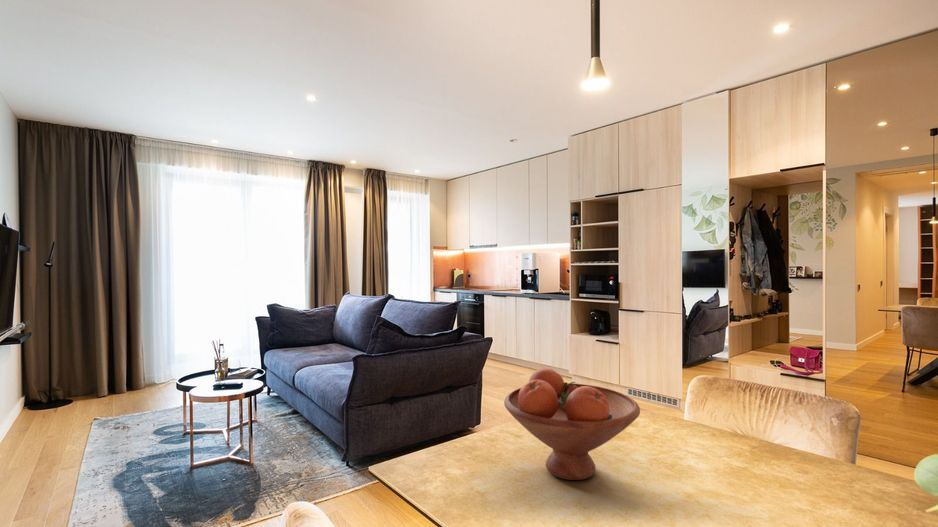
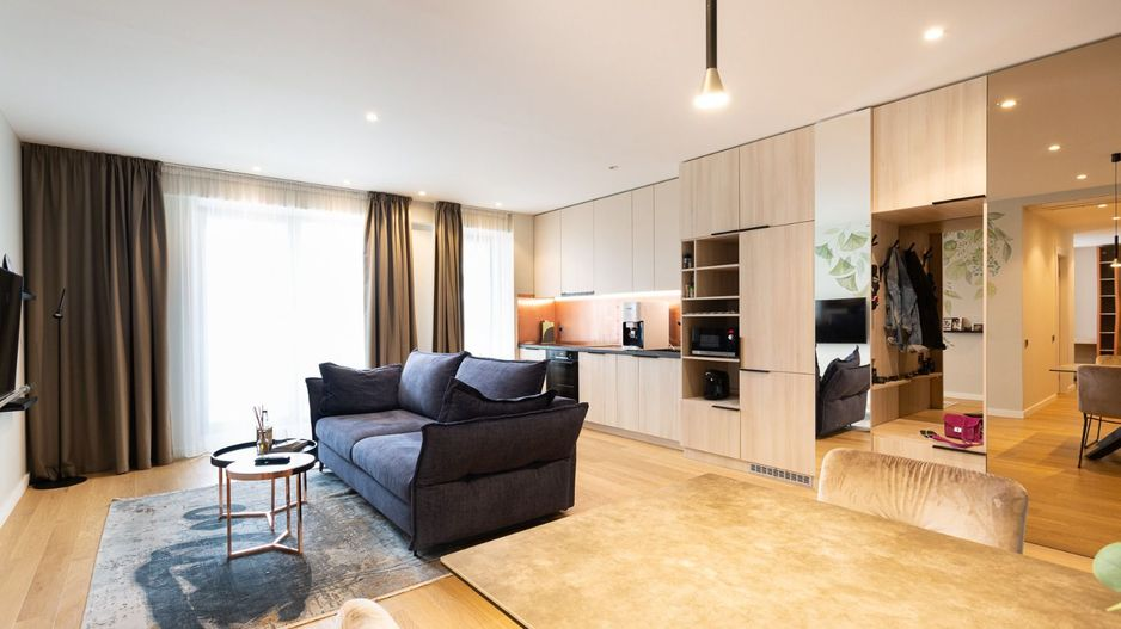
- fruit bowl [503,367,641,481]
